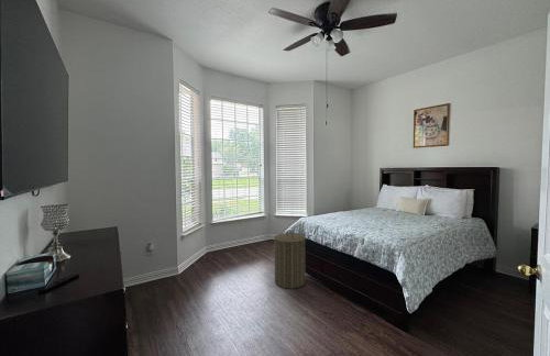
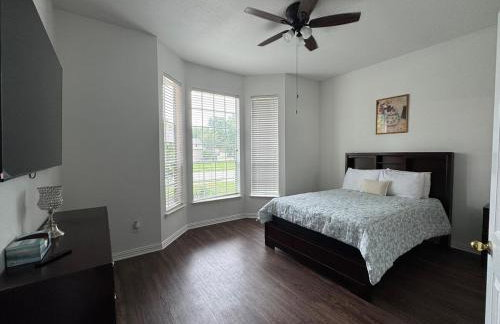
- laundry hamper [273,229,307,290]
